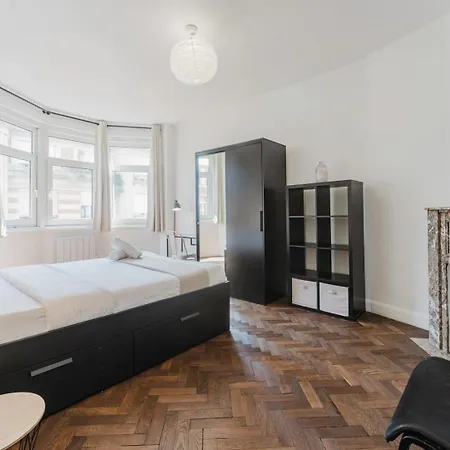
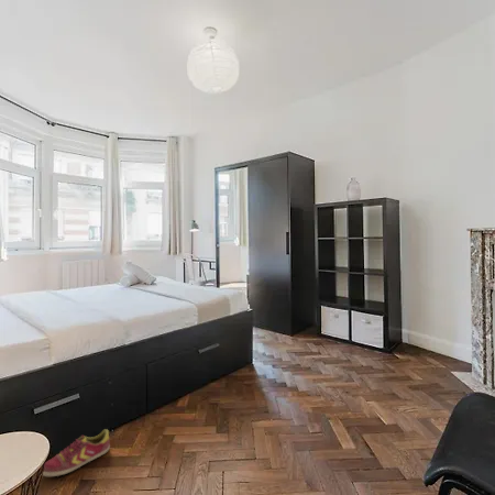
+ shoe [42,428,111,477]
